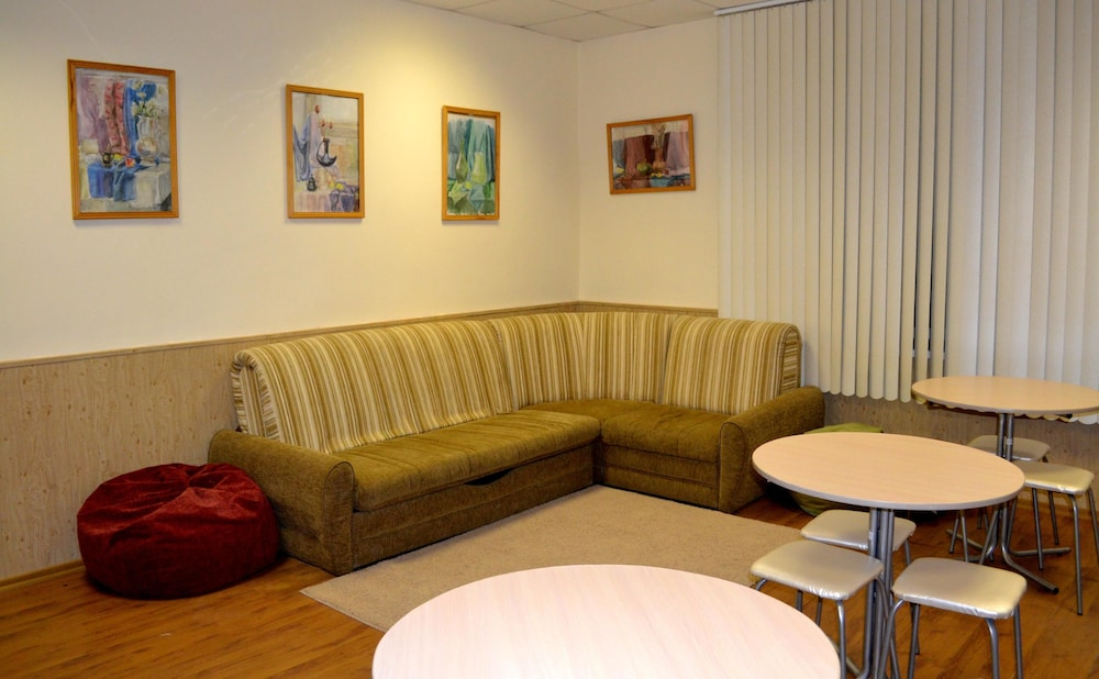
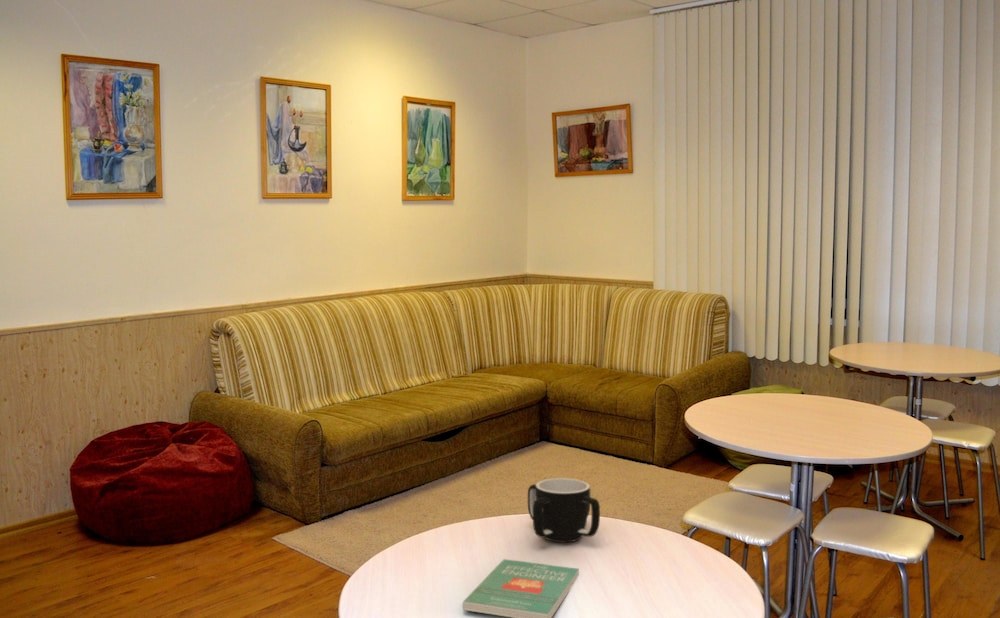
+ book [462,558,580,618]
+ mug [527,477,601,543]
